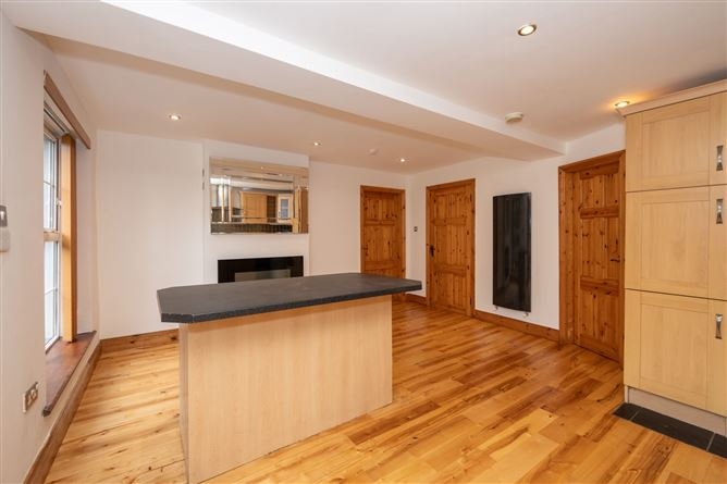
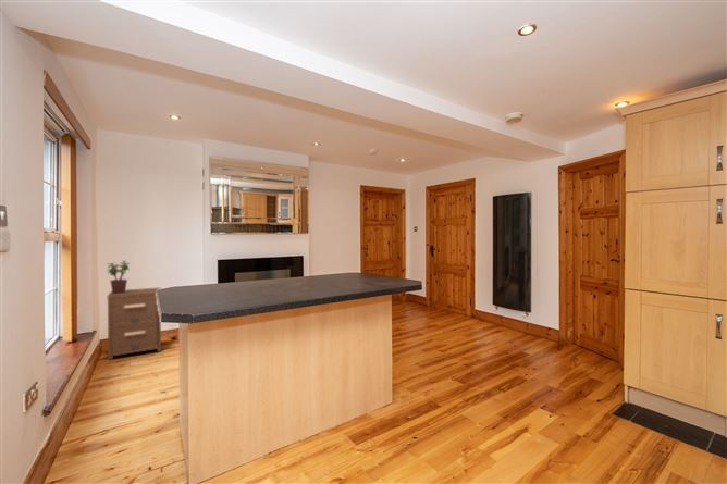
+ nightstand [107,286,162,360]
+ potted plant [106,259,131,294]
